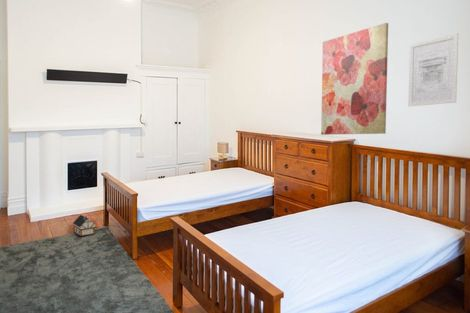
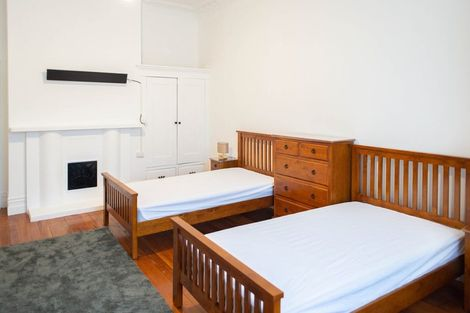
- wall art [407,32,460,107]
- wall art [320,22,389,136]
- toy house [72,214,97,237]
